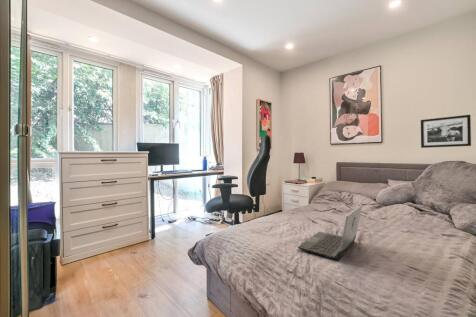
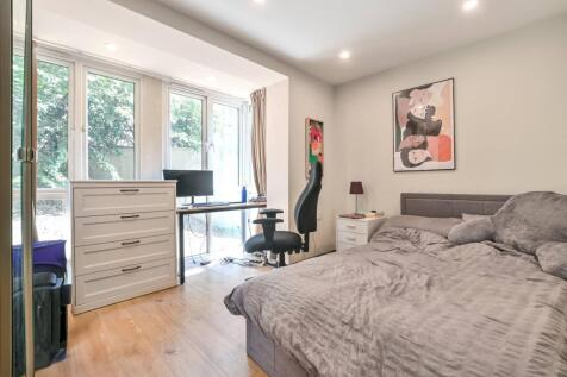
- picture frame [420,114,472,149]
- laptop [297,204,363,261]
